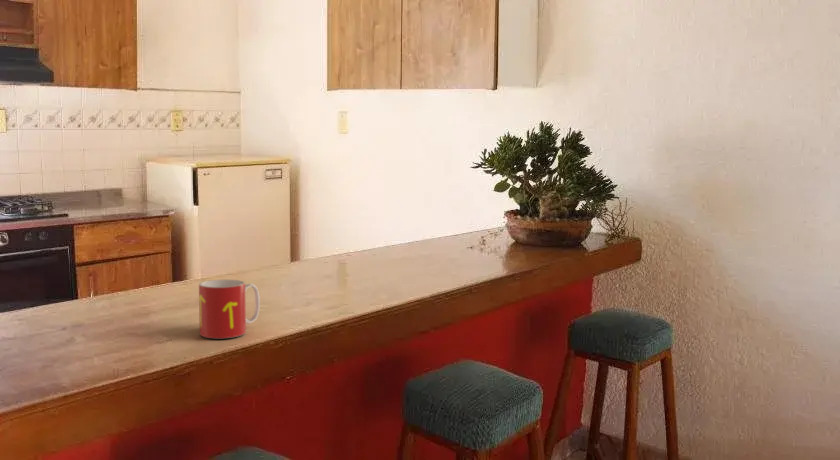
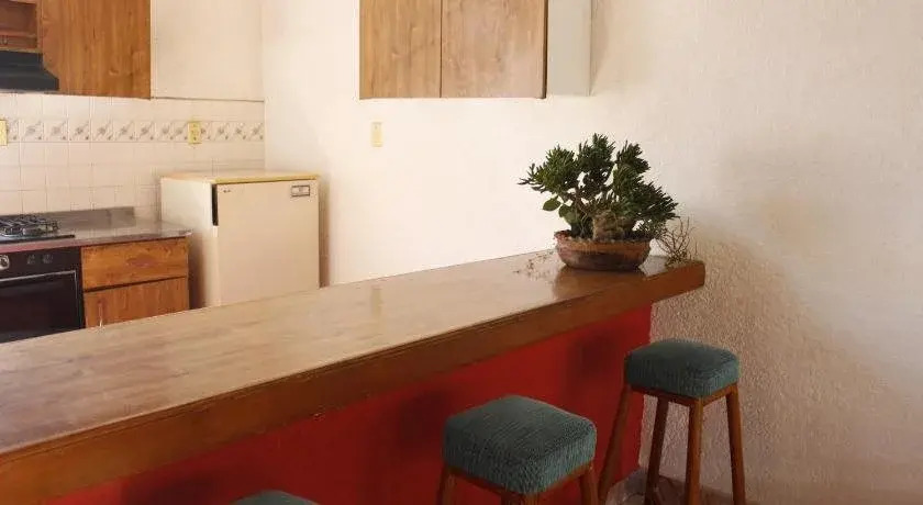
- mug [198,278,261,339]
